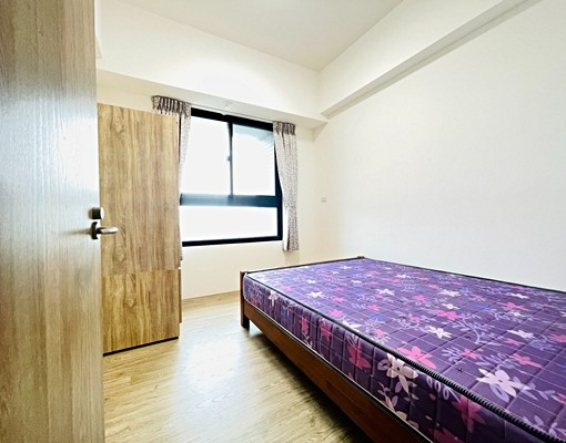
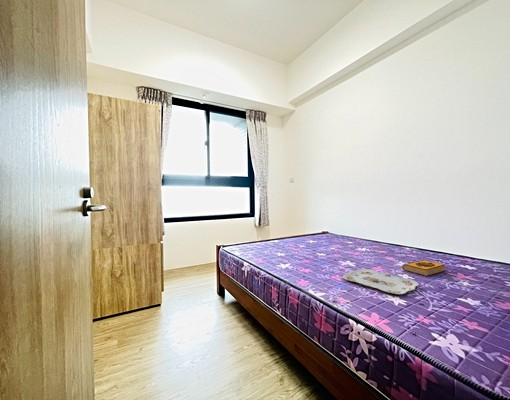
+ serving tray [342,268,419,295]
+ hardback book [401,259,446,277]
